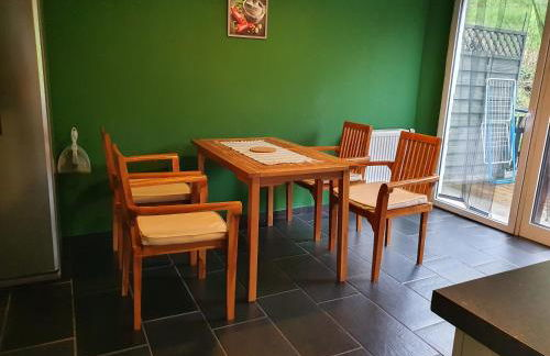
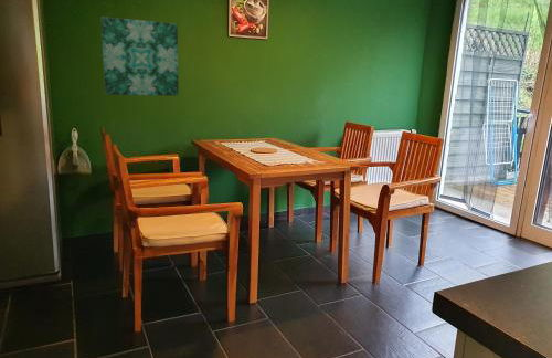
+ wall art [100,15,180,97]
